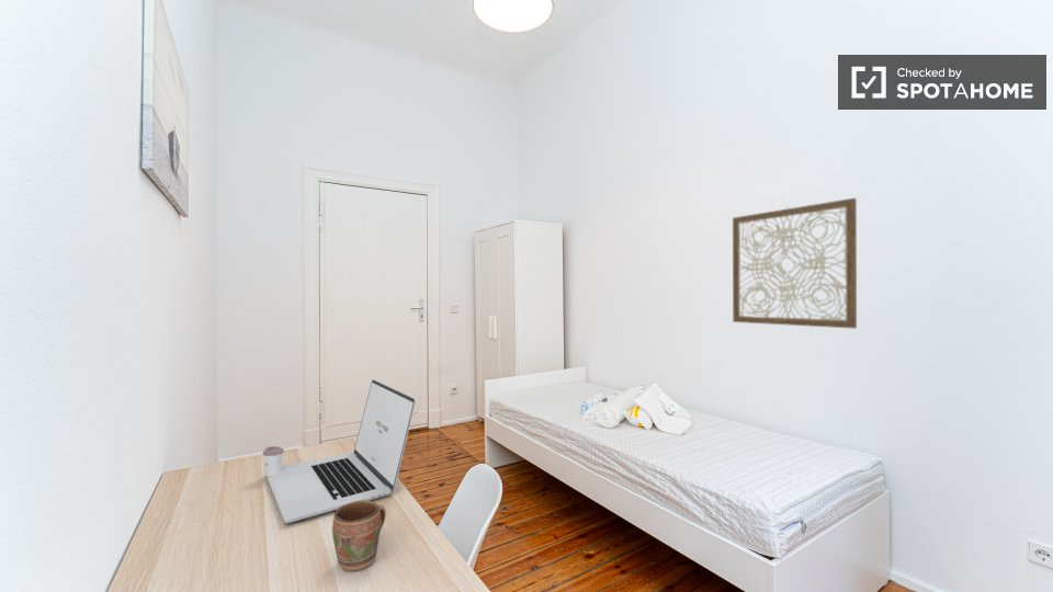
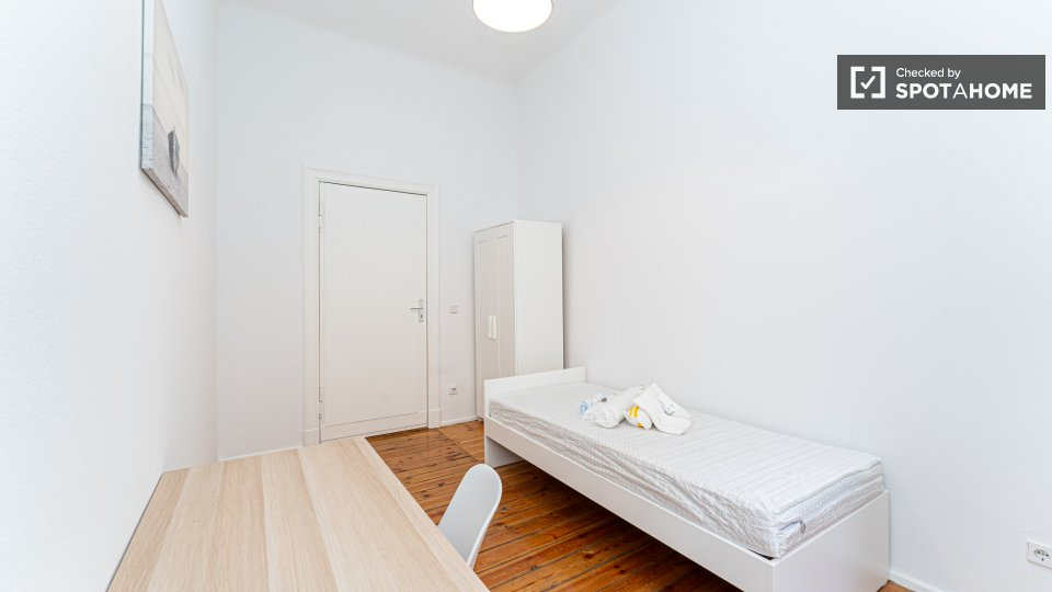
- mug [331,500,387,571]
- wall art [732,197,858,330]
- laptop [262,378,417,524]
